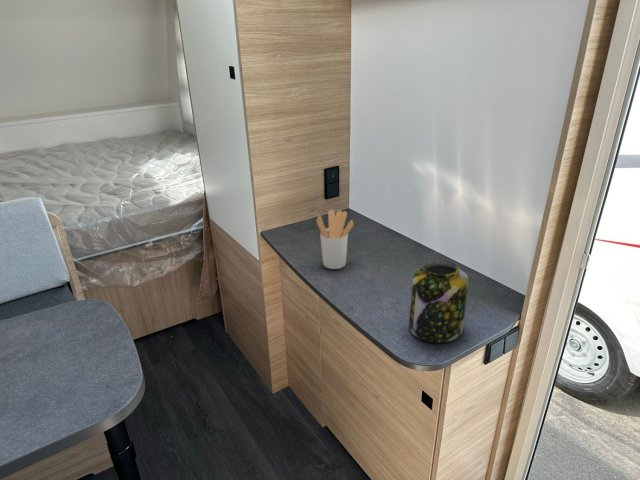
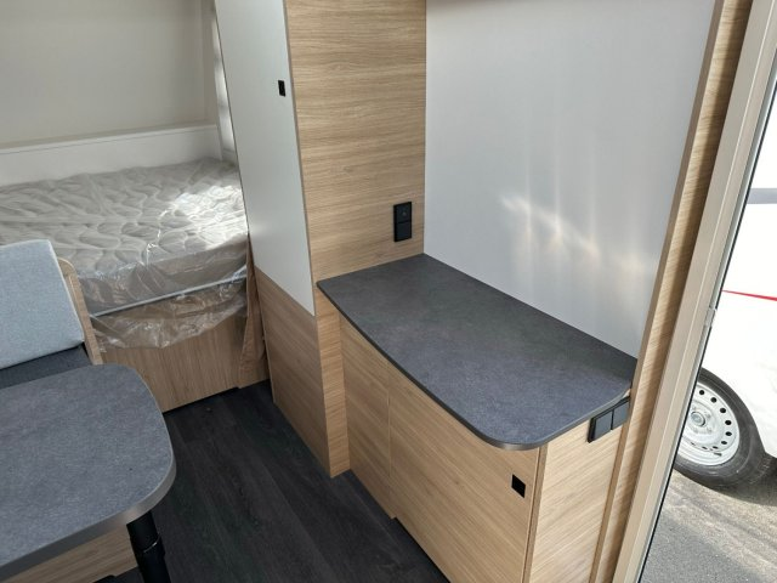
- jar [408,260,469,344]
- utensil holder [316,209,355,270]
